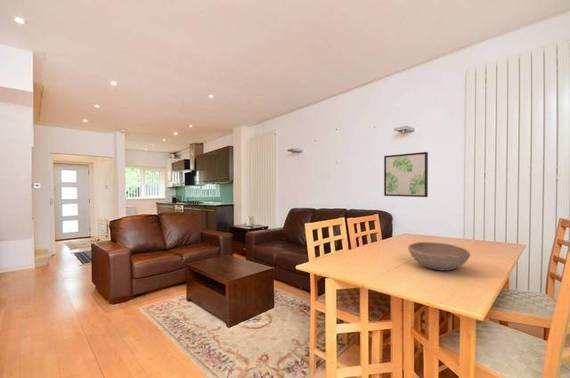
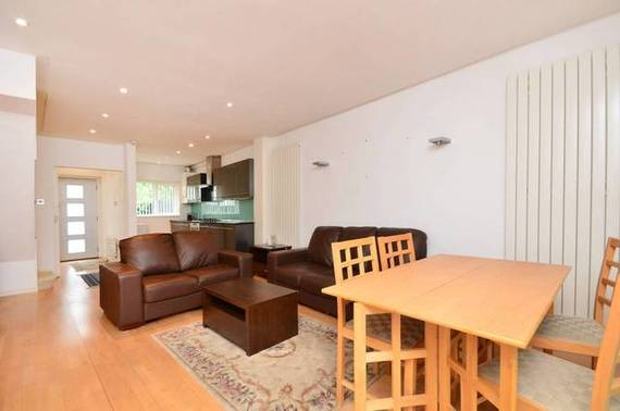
- wall art [383,151,429,198]
- bowl [407,241,471,272]
